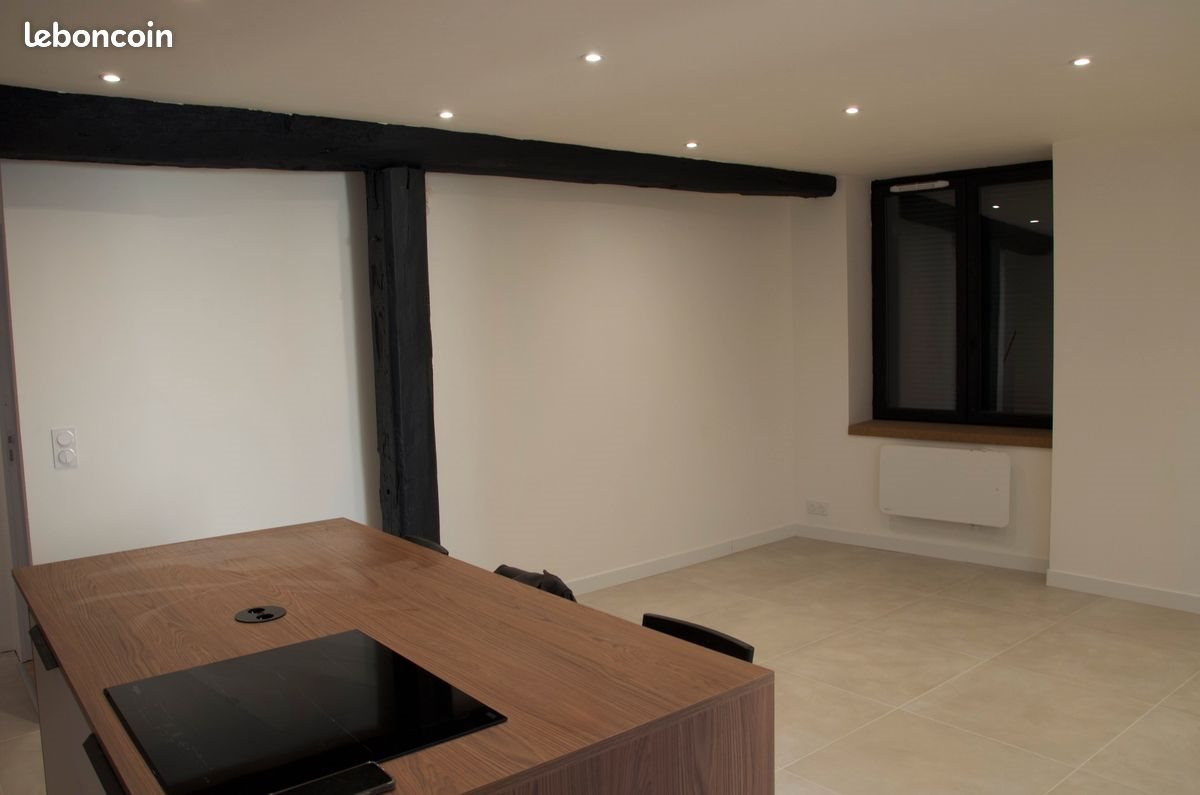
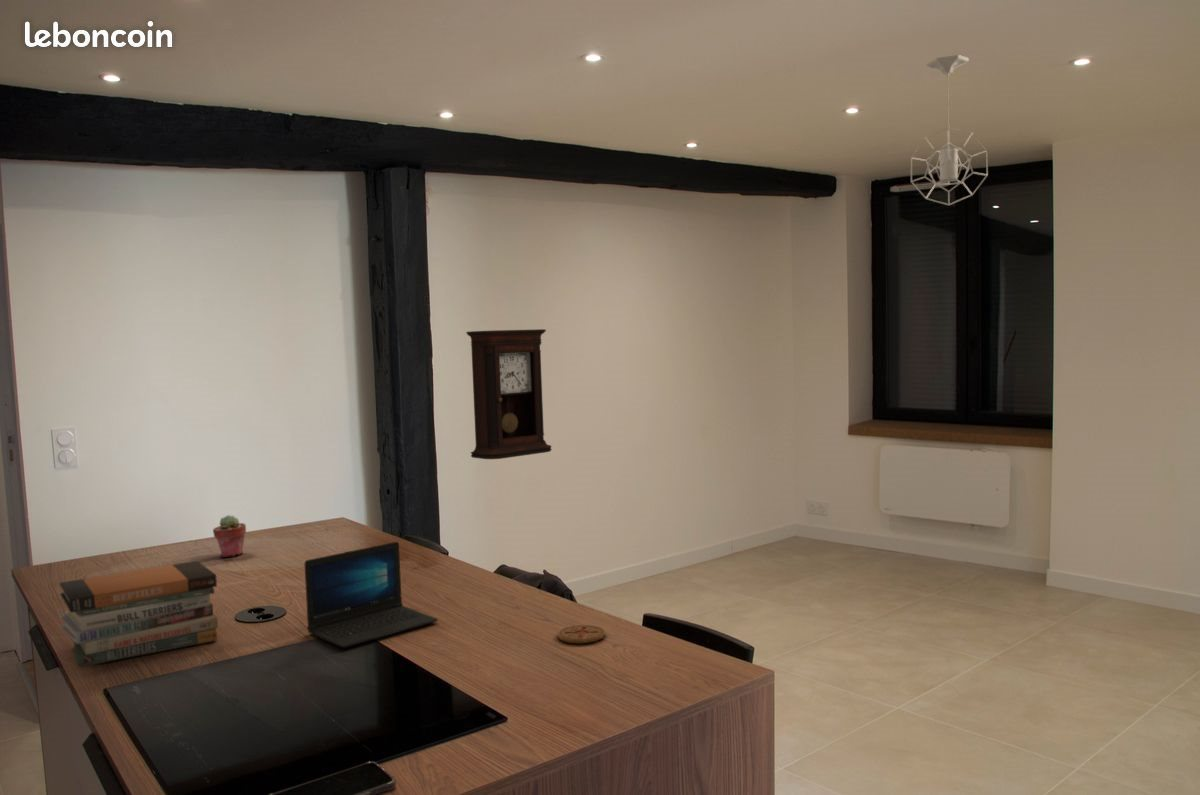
+ potted succulent [212,514,247,558]
+ laptop [304,541,439,649]
+ pendant light [910,54,989,206]
+ pendulum clock [465,328,553,460]
+ book stack [59,560,219,668]
+ coaster [557,624,606,644]
